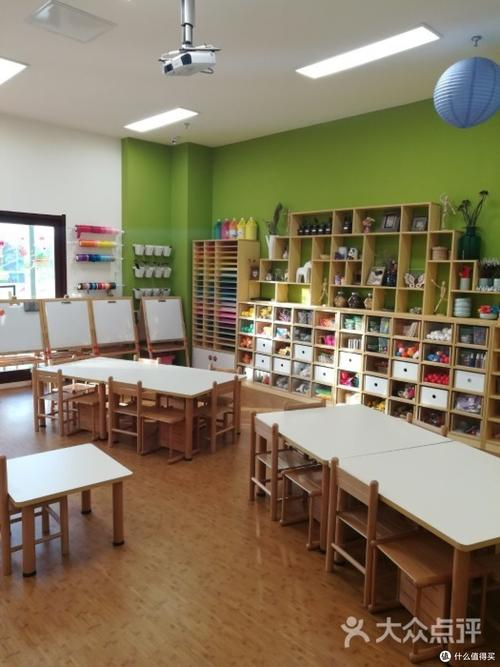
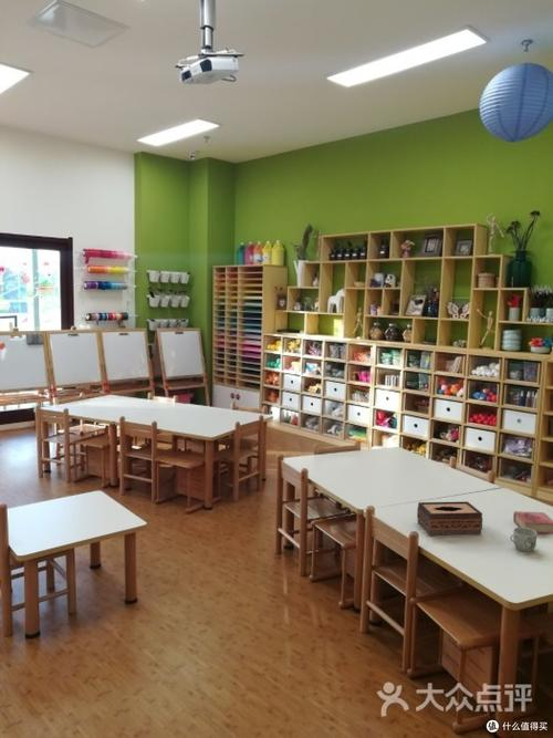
+ mug [509,527,539,553]
+ book [512,510,553,534]
+ tissue box [416,500,483,537]
